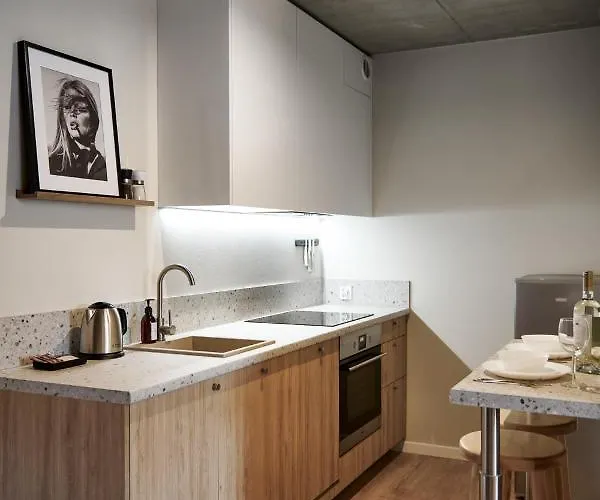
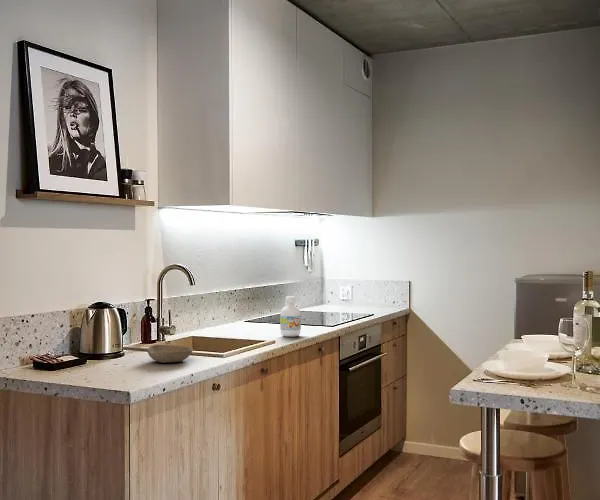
+ bowl [146,344,194,364]
+ bottle [279,295,302,338]
